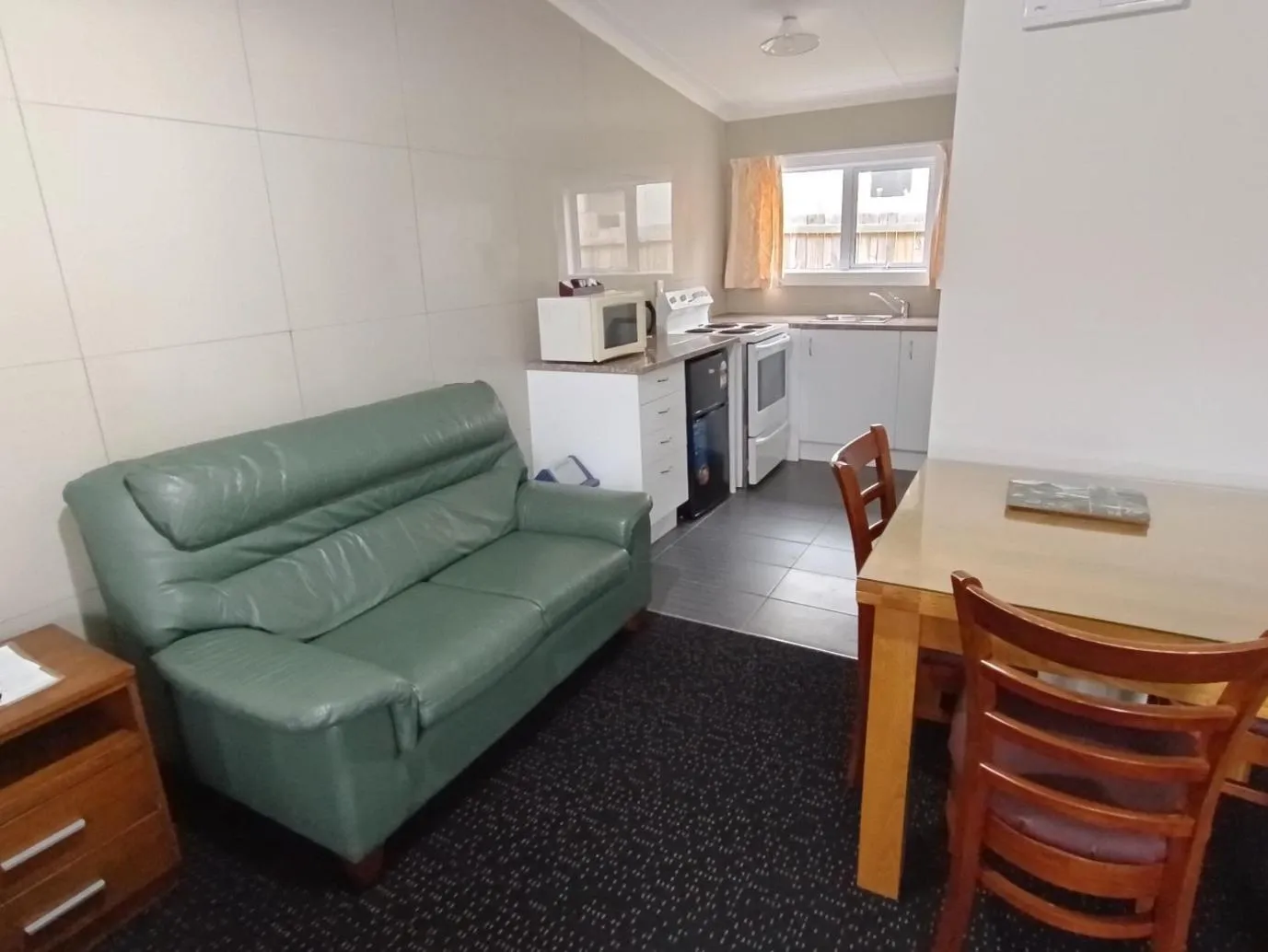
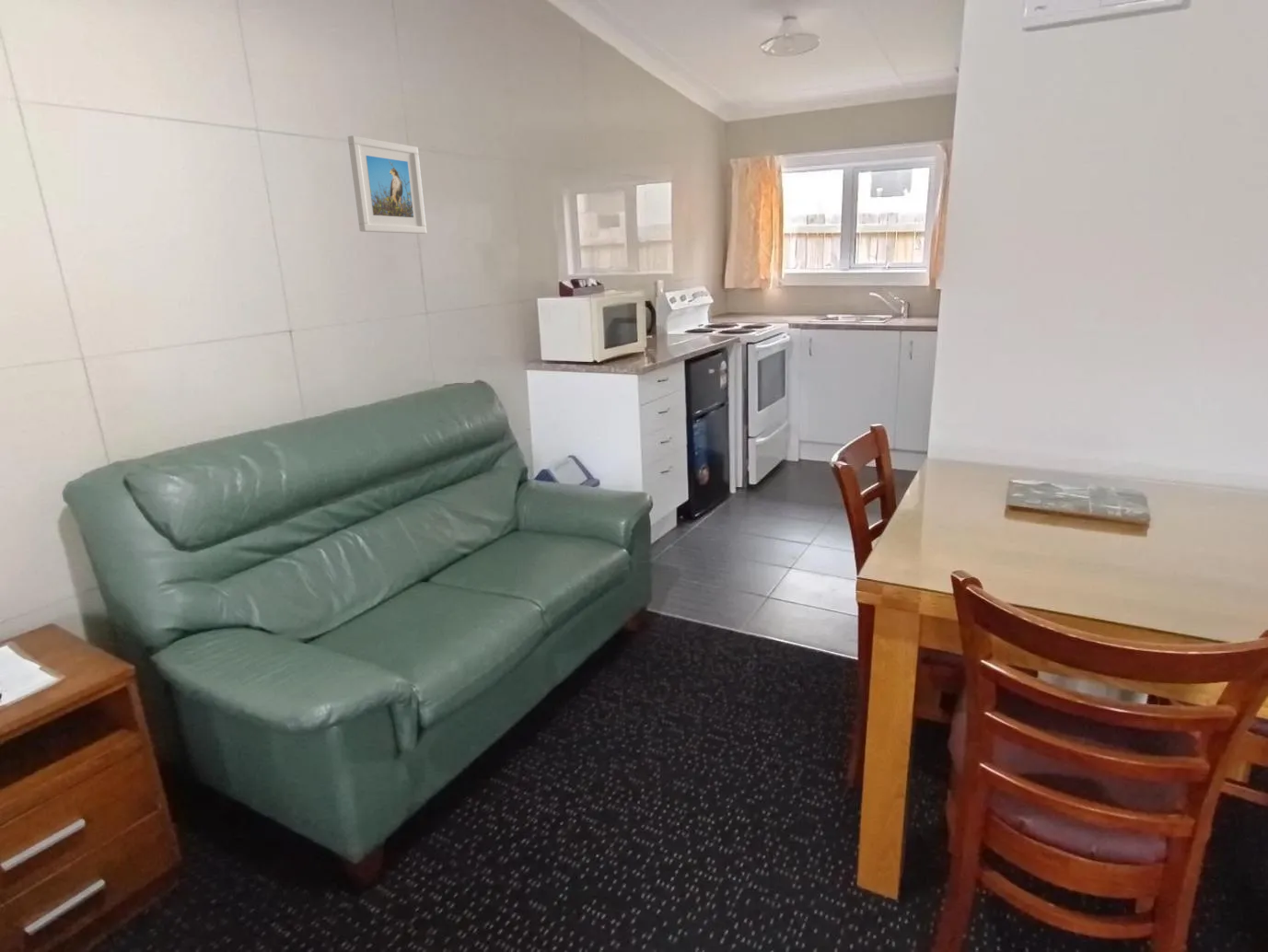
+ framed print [347,134,427,235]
